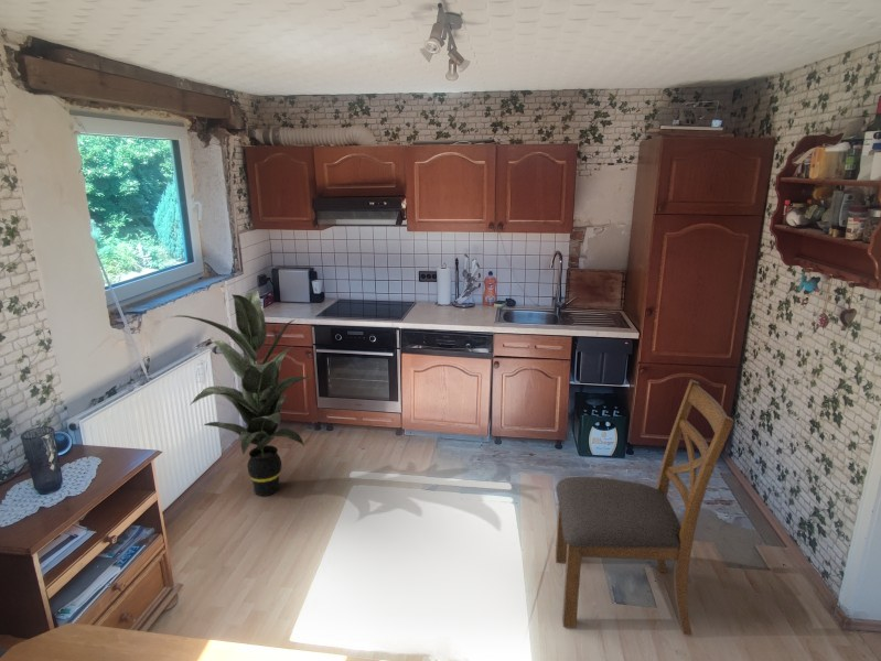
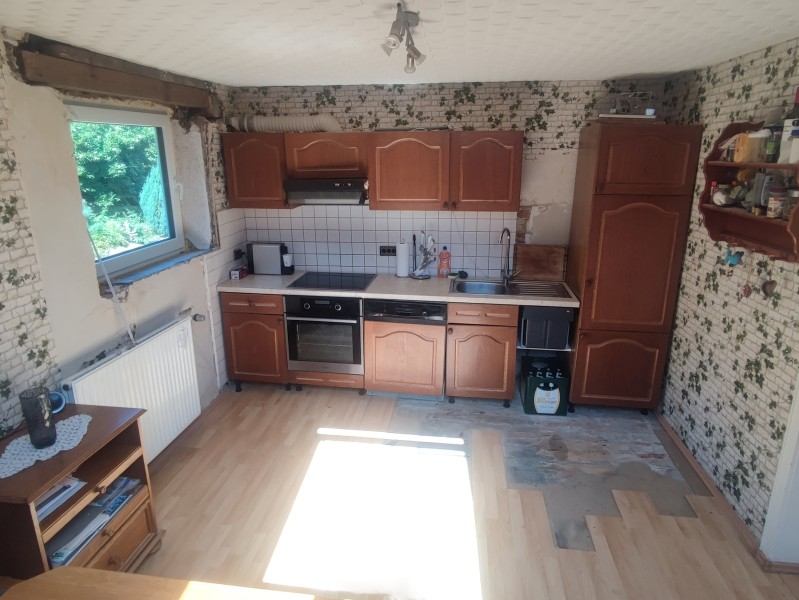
- indoor plant [171,290,313,497]
- chair [555,378,735,637]
